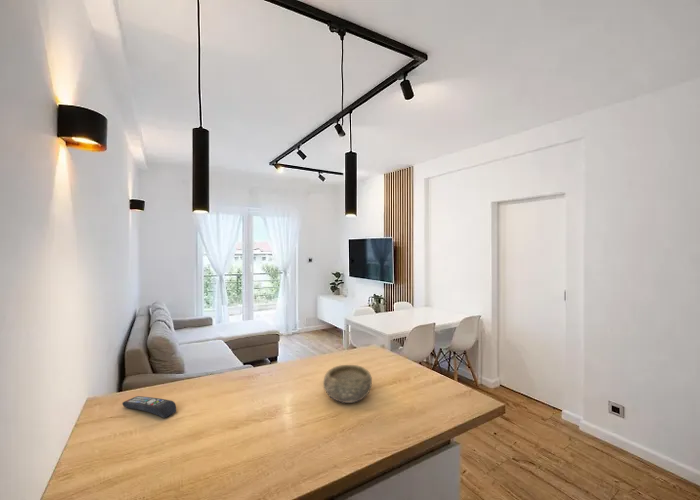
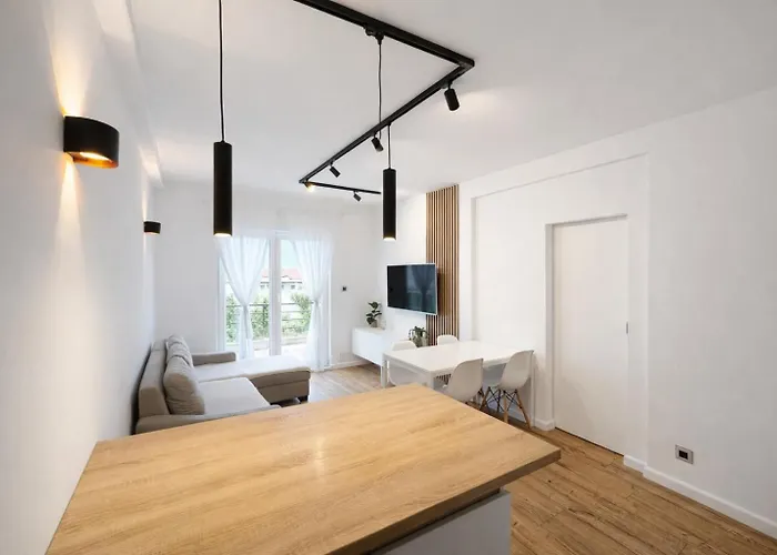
- bowl [322,364,373,404]
- remote control [121,395,177,419]
